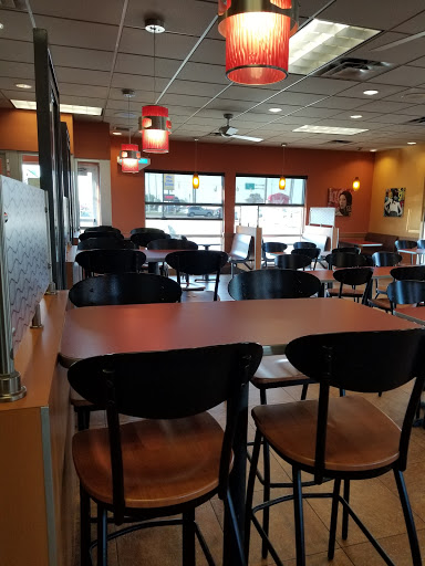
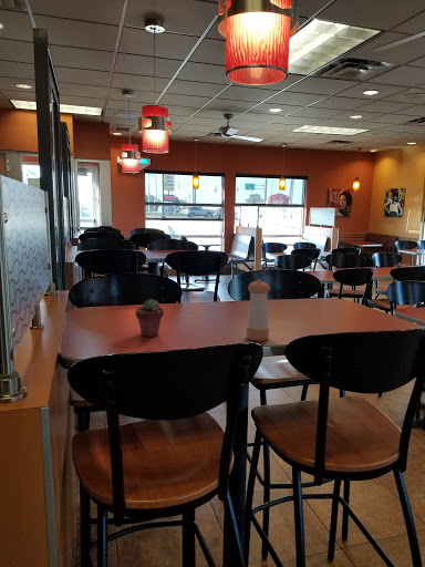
+ potted succulent [135,298,165,338]
+ pepper shaker [246,279,271,342]
